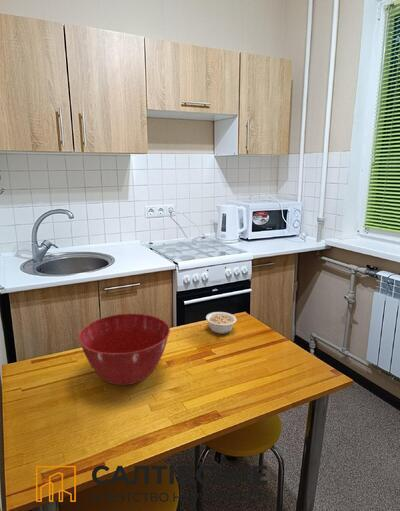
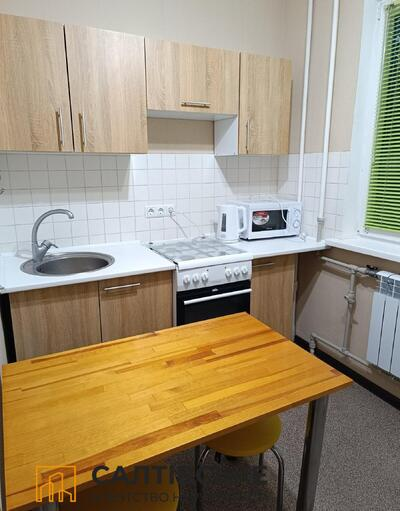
- legume [205,311,237,335]
- mixing bowl [77,312,171,386]
